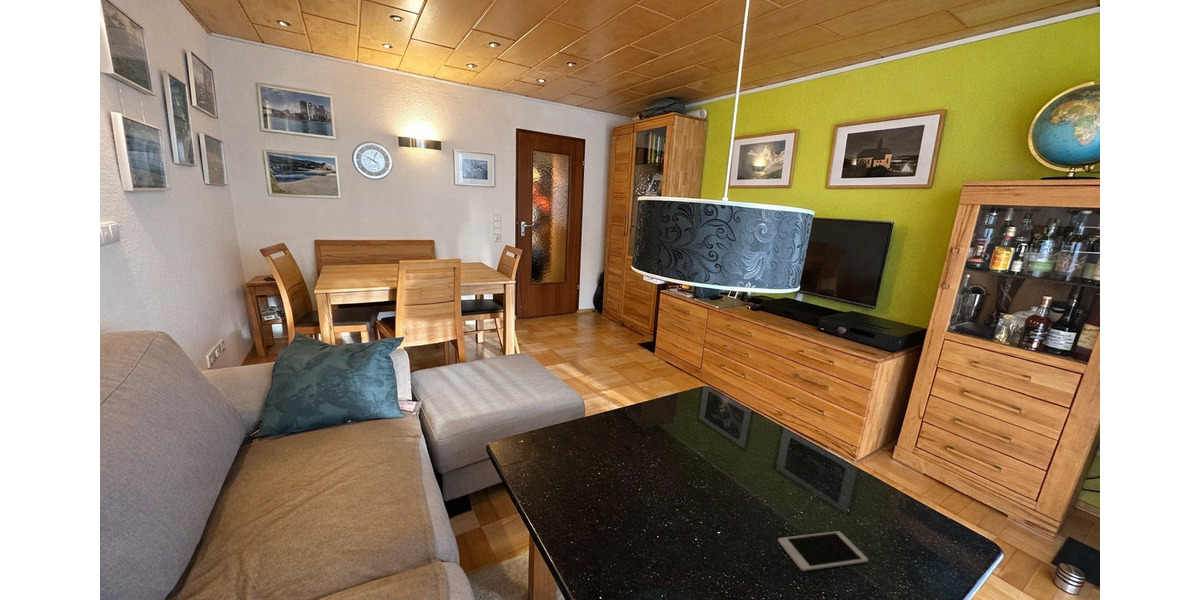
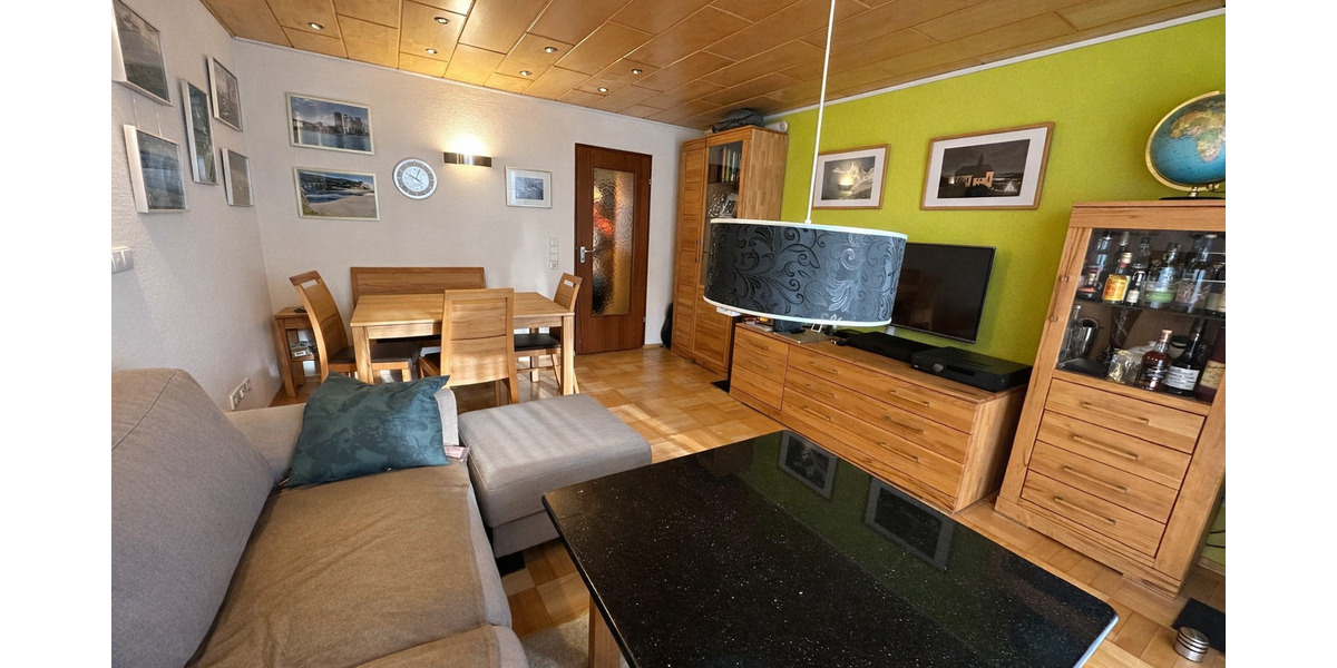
- cell phone [777,530,869,572]
